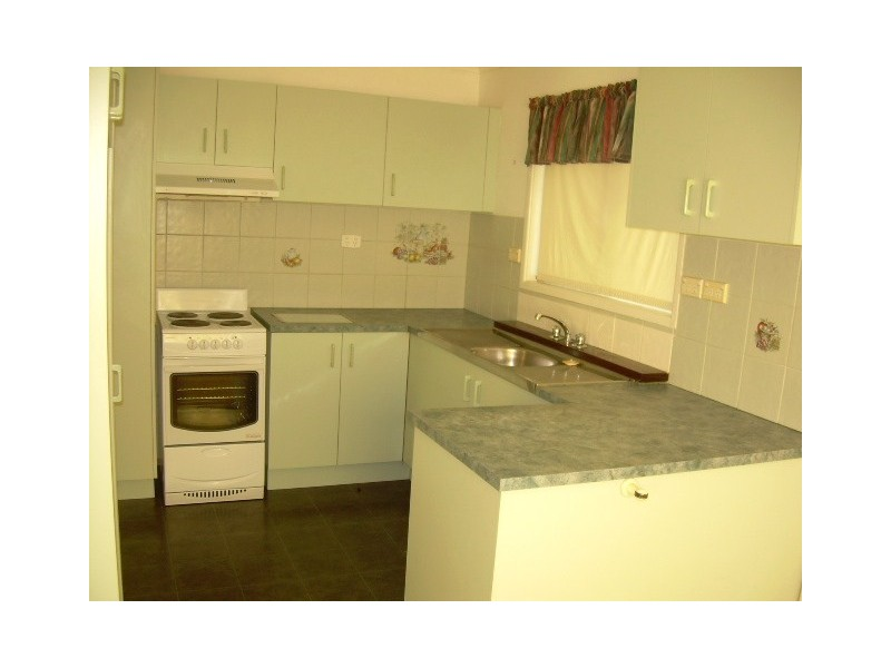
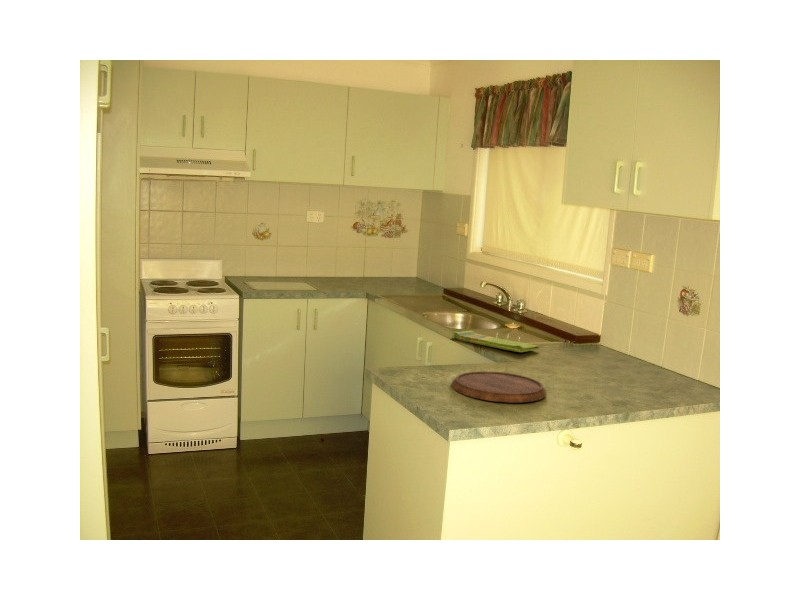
+ dish towel [451,330,540,353]
+ cutting board [451,370,547,403]
